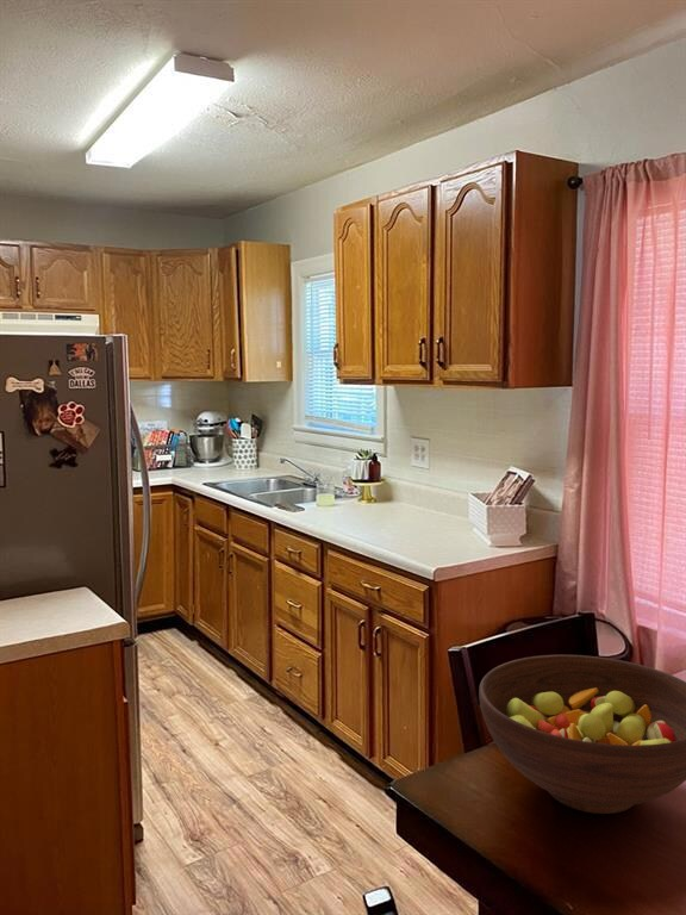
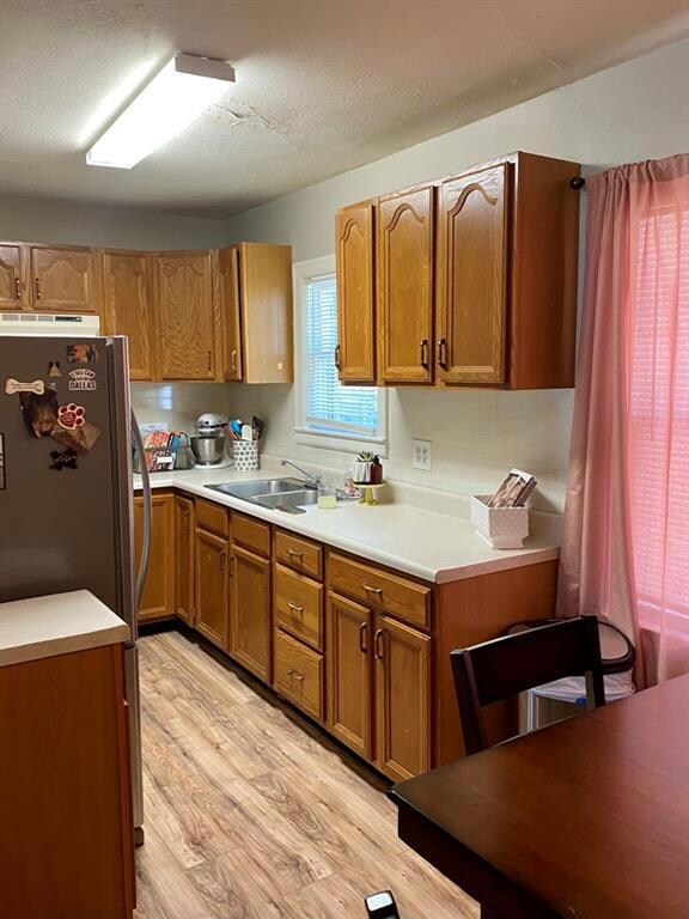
- fruit bowl [478,654,686,815]
